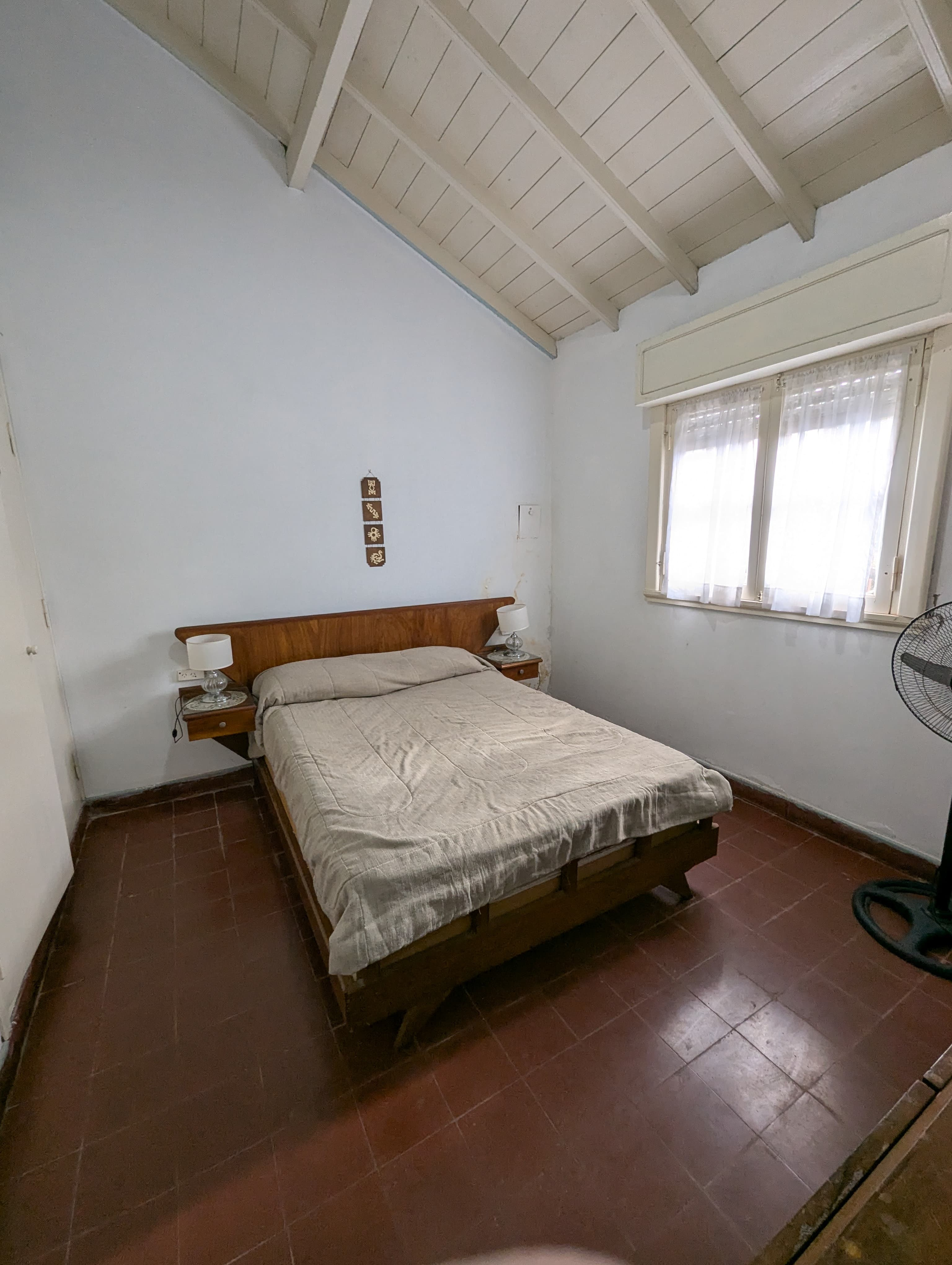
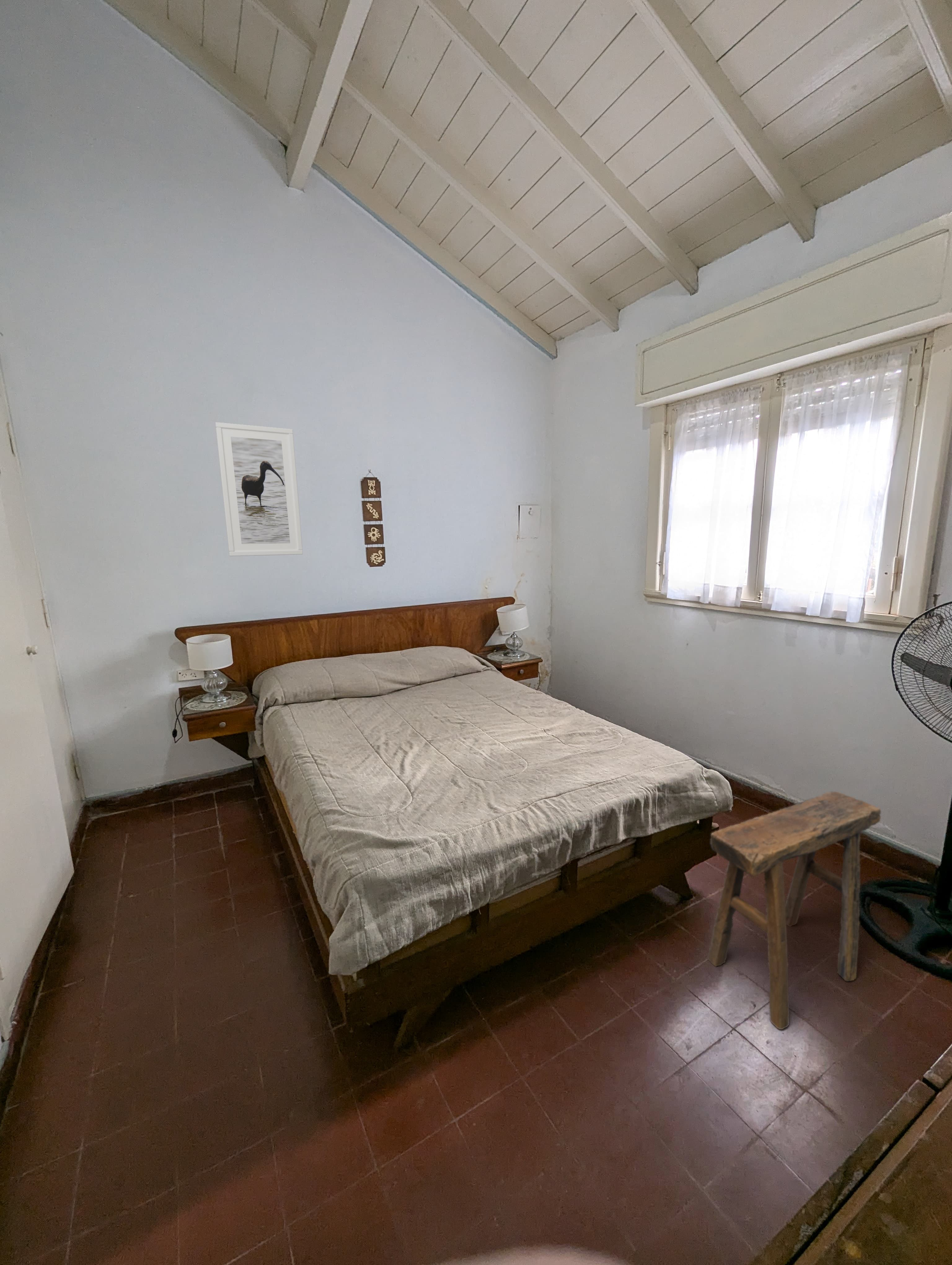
+ stool [707,791,881,1030]
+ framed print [215,422,303,557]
